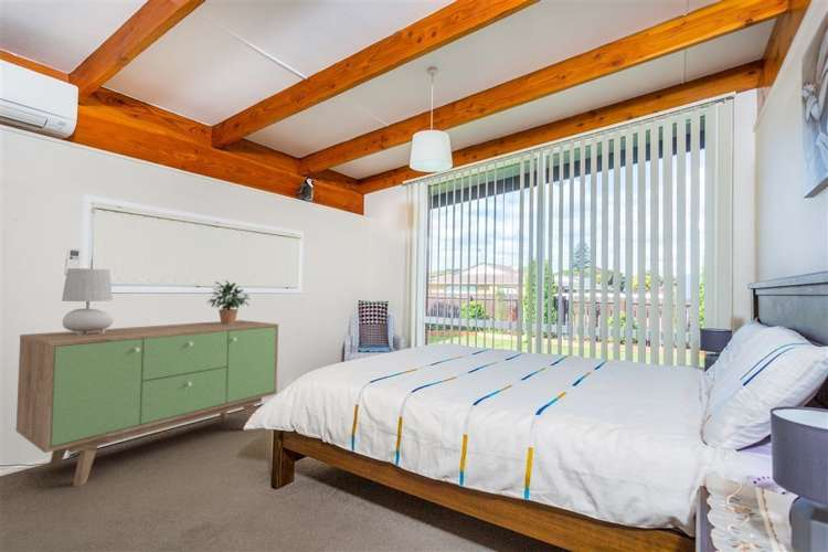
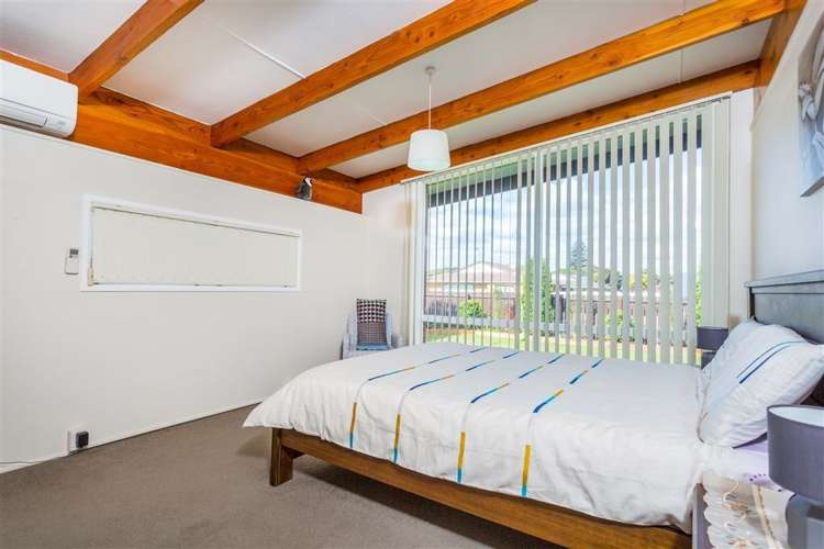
- table lamp [61,267,115,335]
- sideboard [14,319,279,487]
- potted plant [205,279,251,325]
